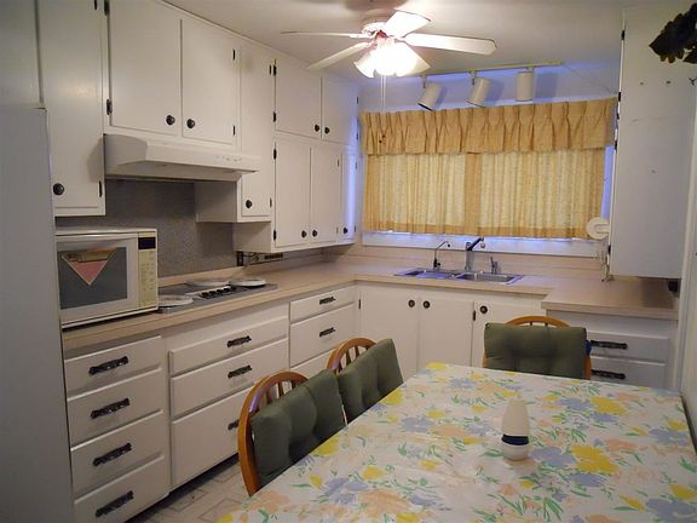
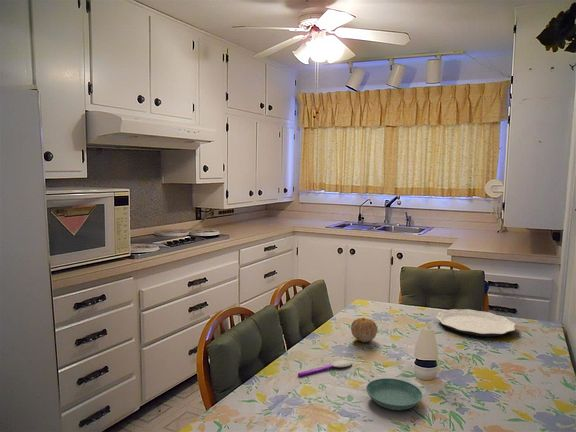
+ plate [435,308,517,337]
+ spoon [297,359,353,377]
+ saucer [365,377,423,411]
+ fruit [350,317,378,343]
